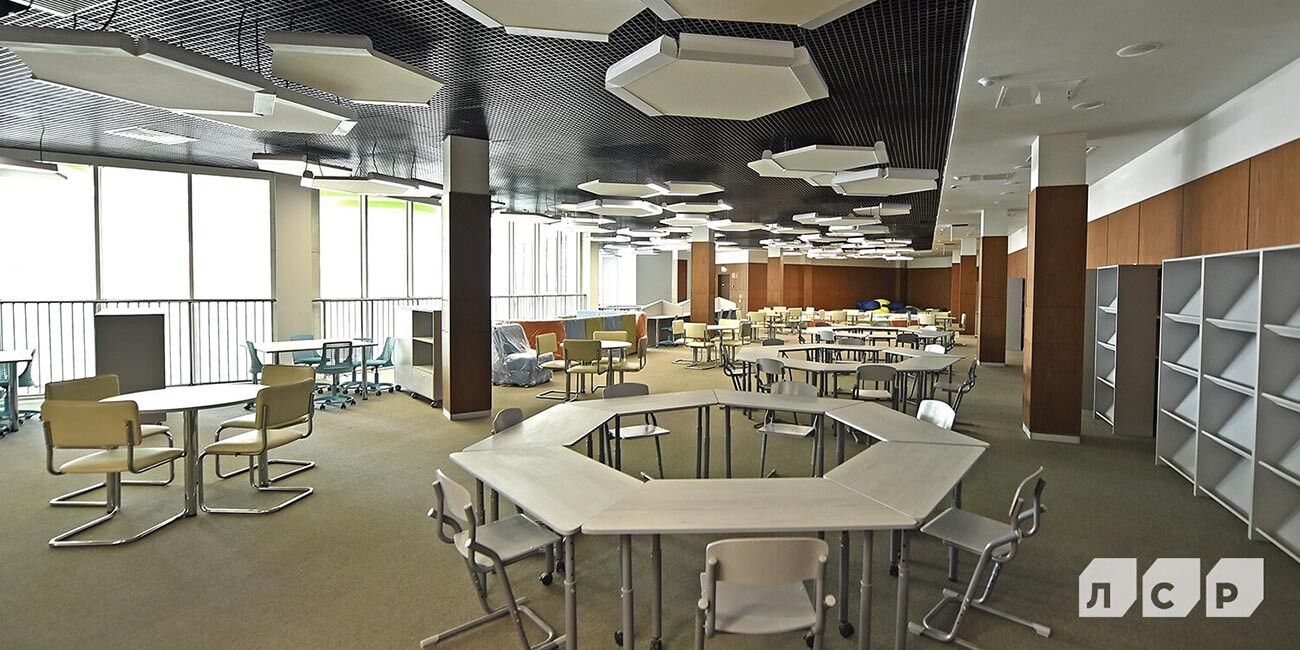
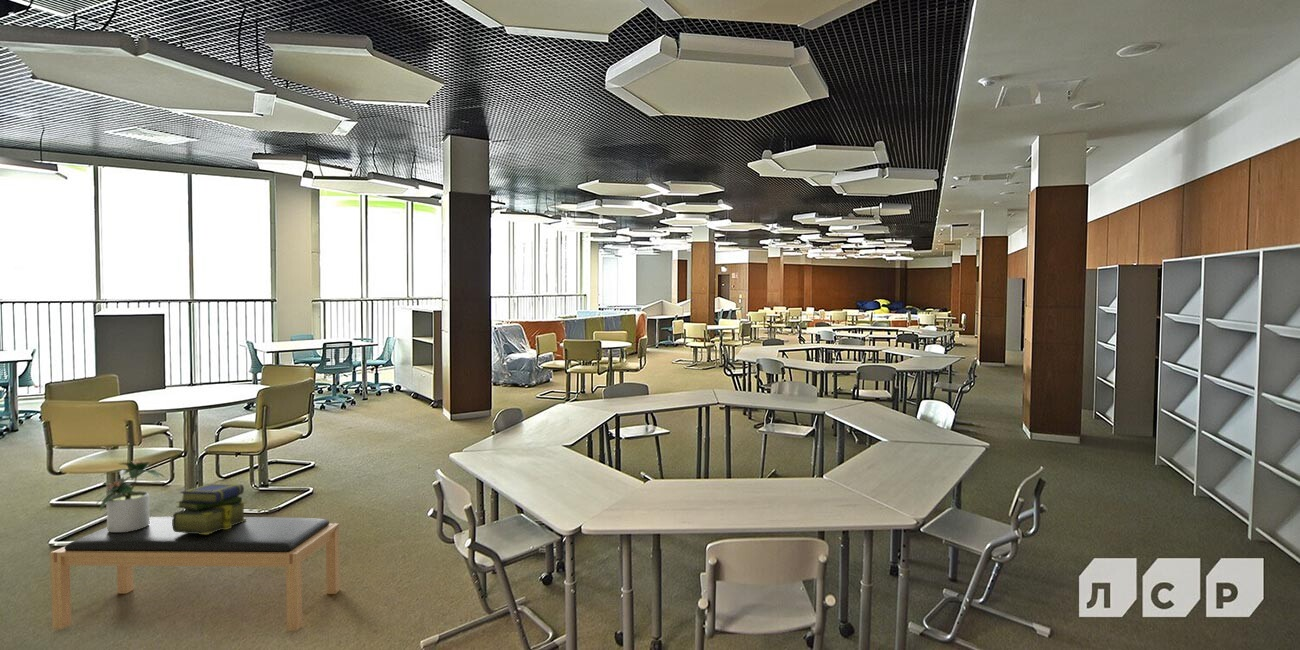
+ potted plant [94,460,166,532]
+ stack of books [172,483,248,534]
+ bench [49,516,341,632]
